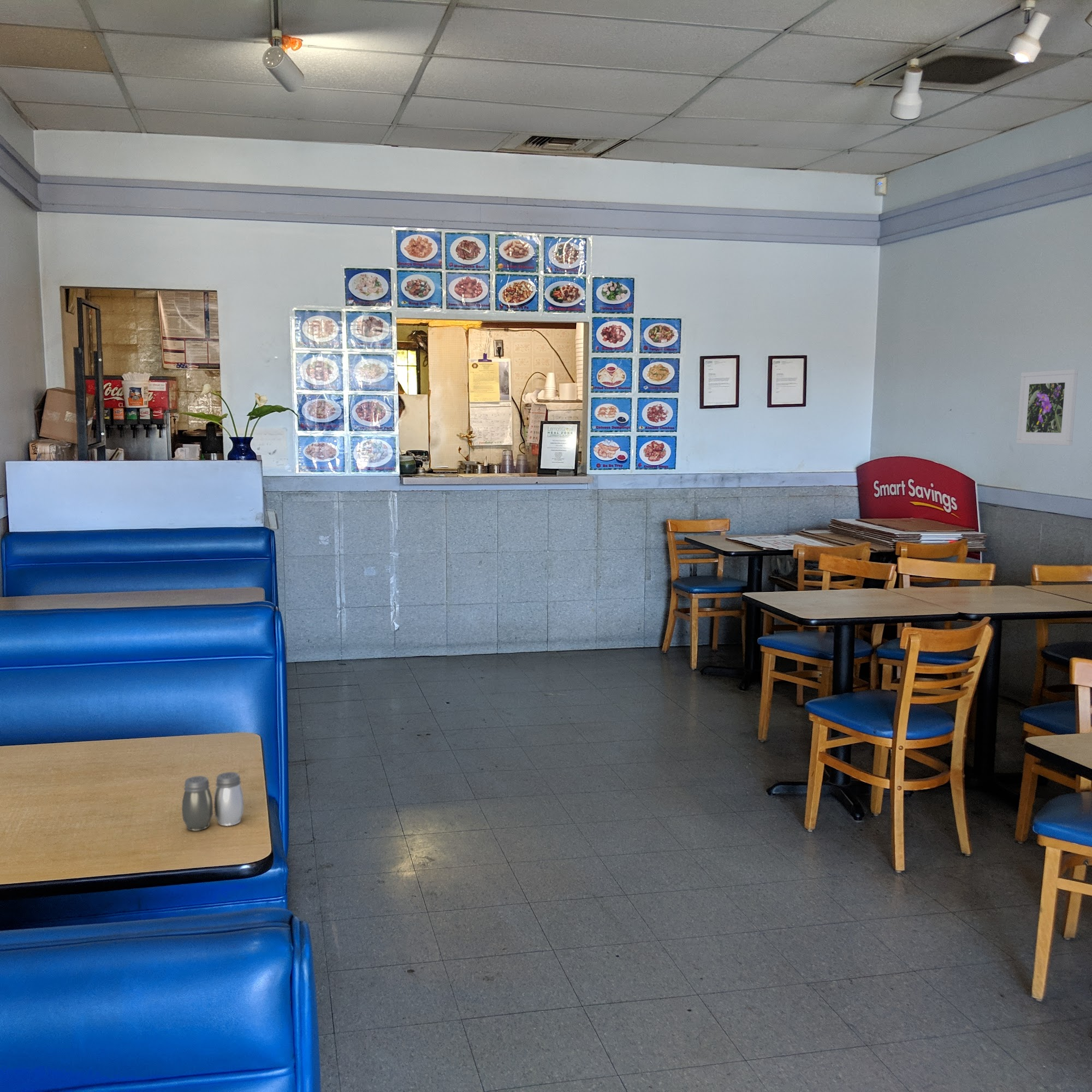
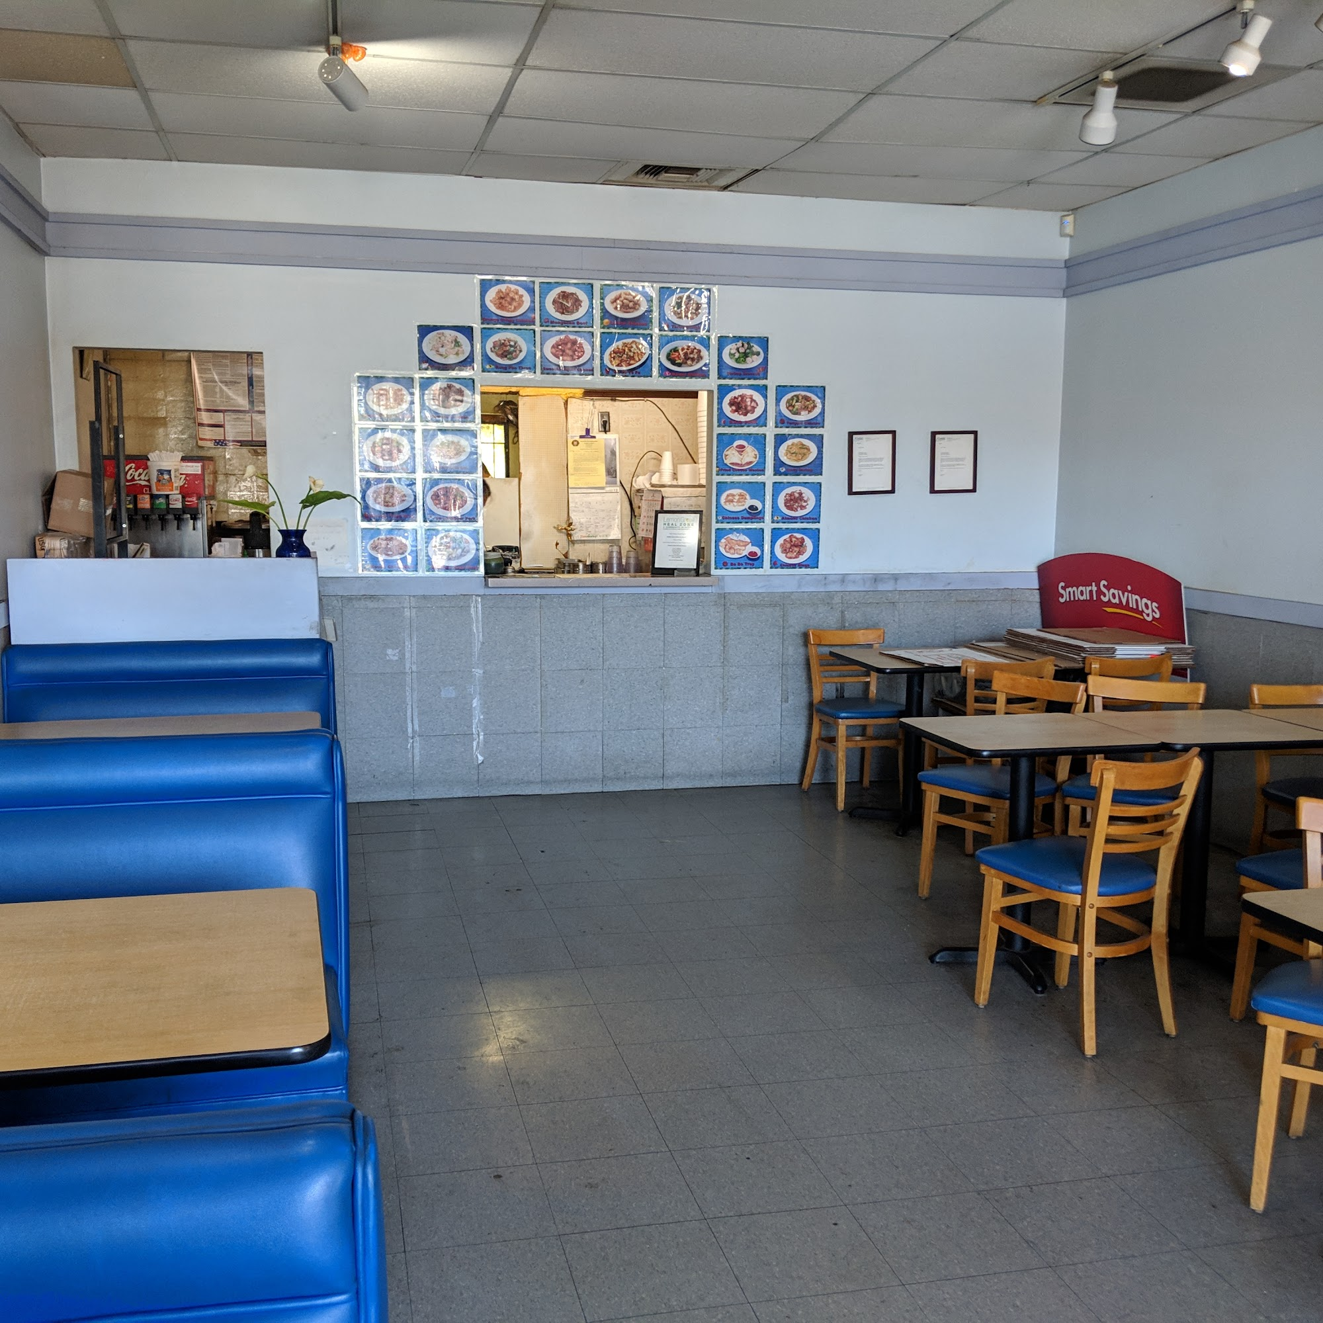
- salt and pepper shaker [181,771,244,831]
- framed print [1016,369,1078,446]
